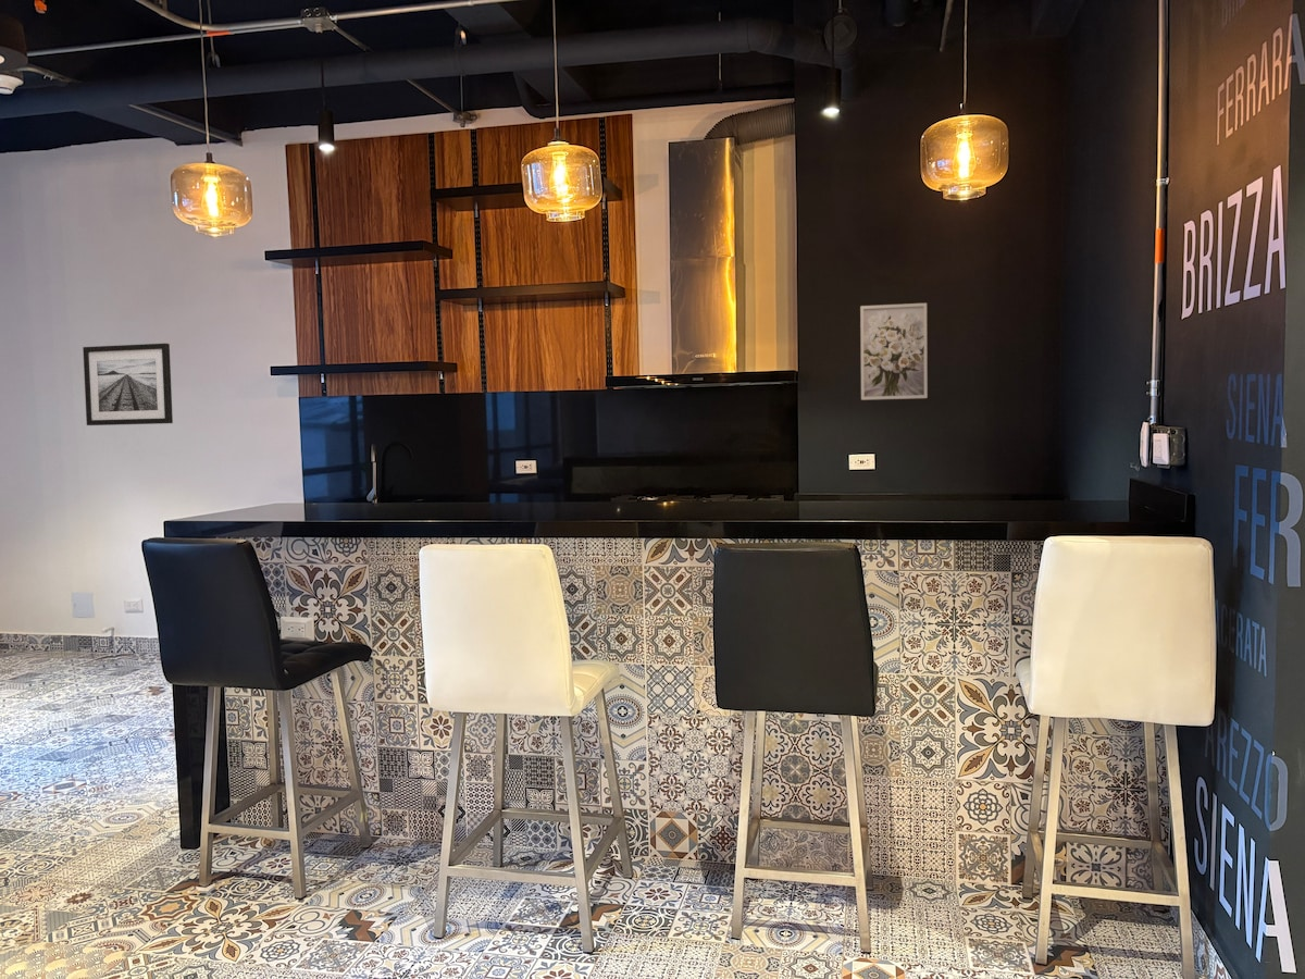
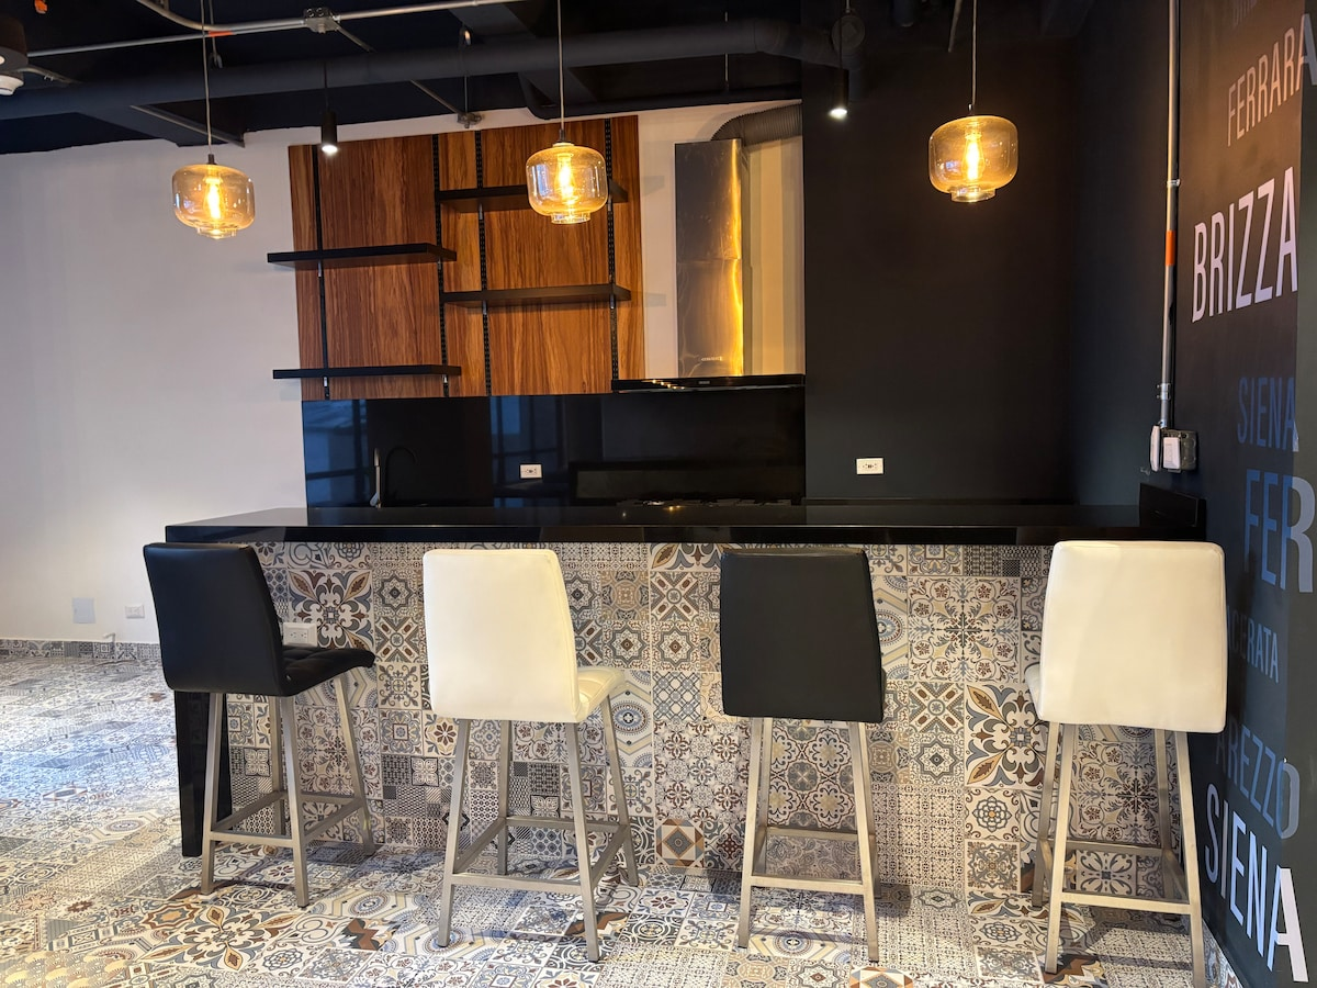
- wall art [859,302,929,401]
- wall art [82,343,174,426]
